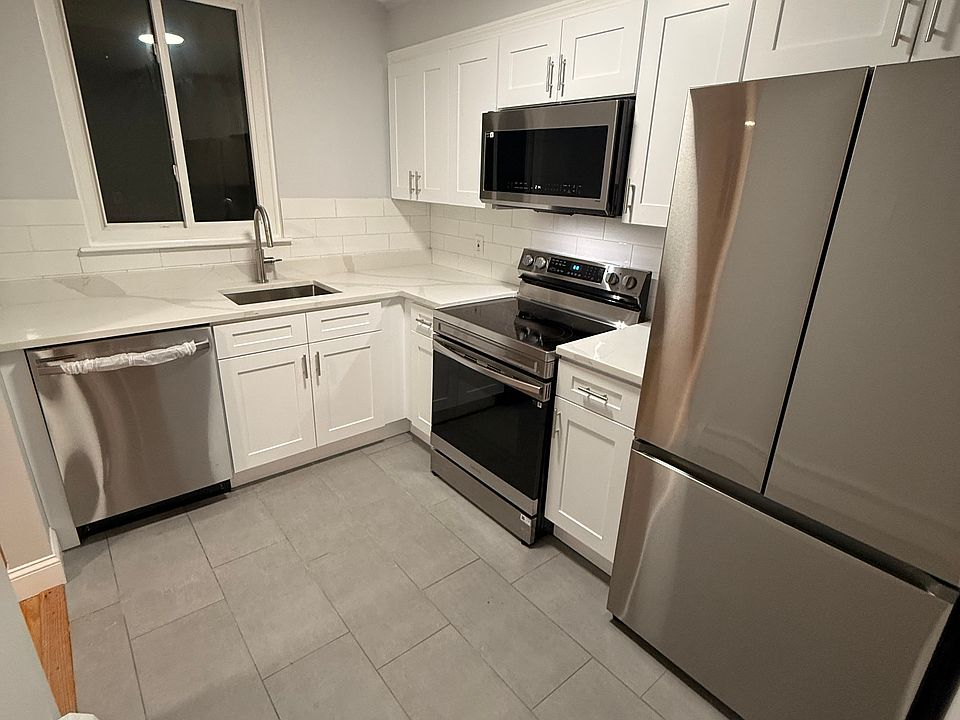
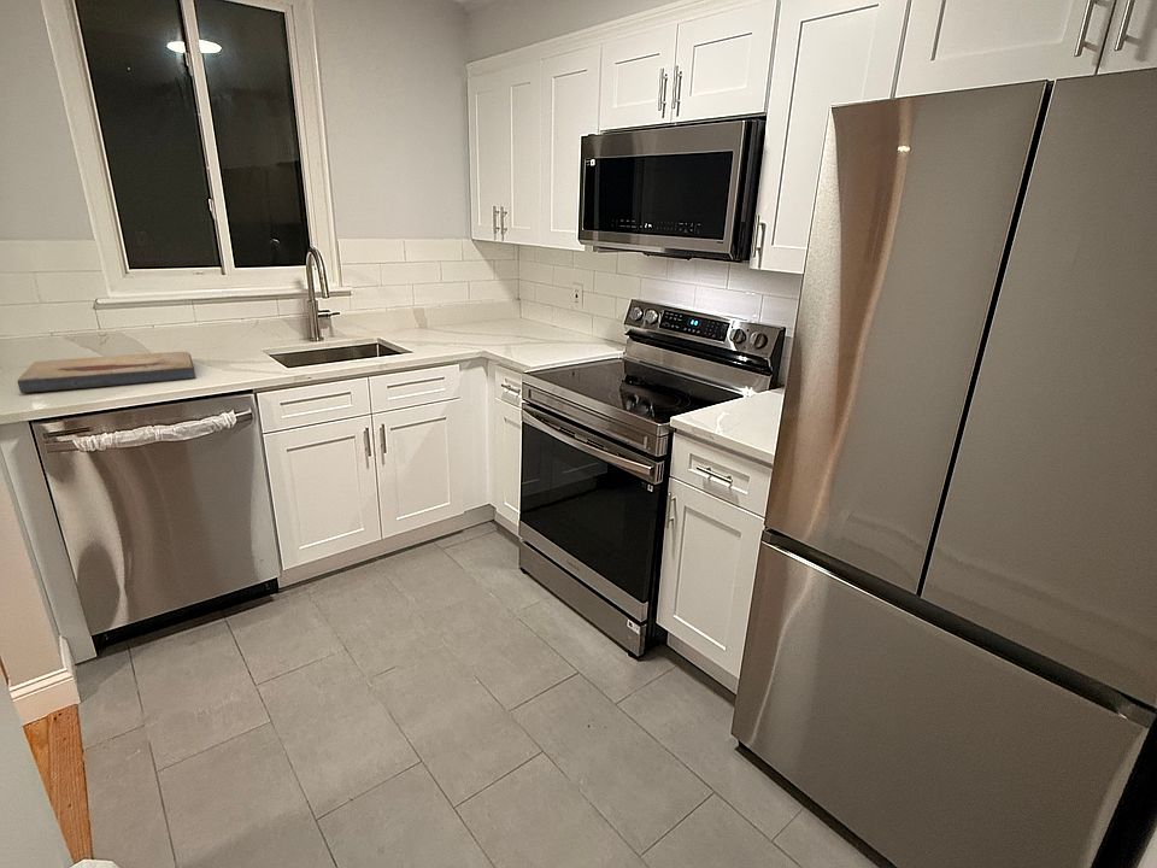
+ fish fossil [17,351,196,394]
